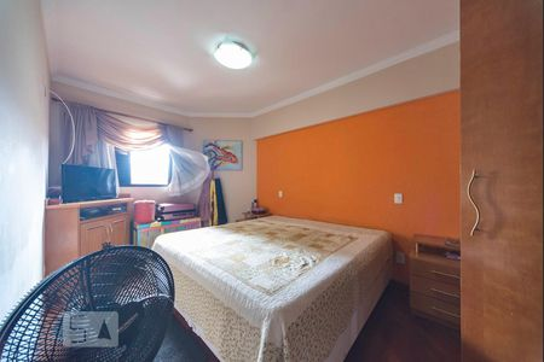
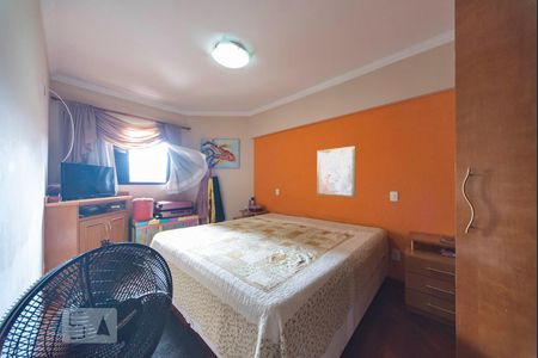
+ wall art [316,146,356,198]
